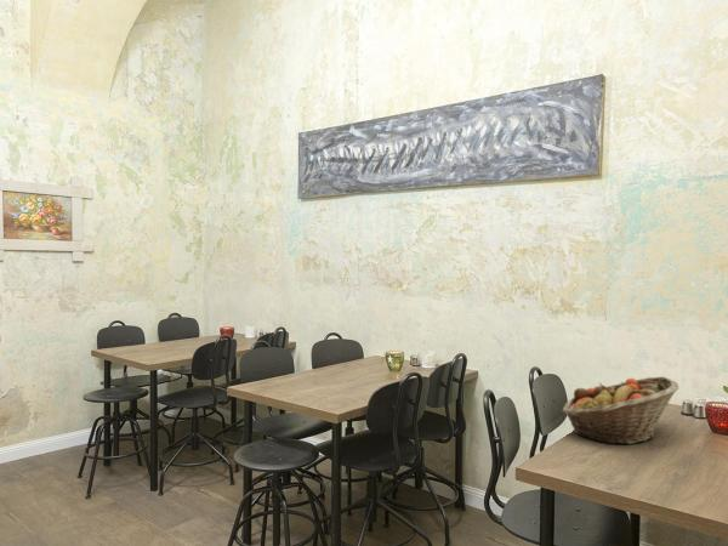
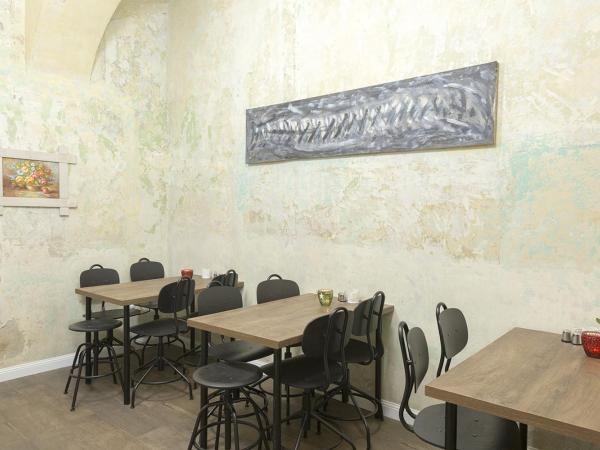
- fruit basket [562,375,679,445]
